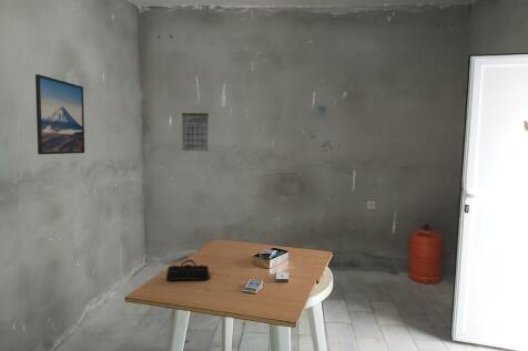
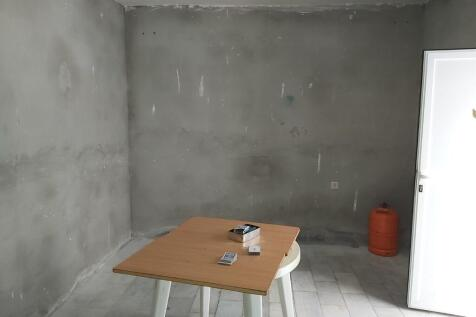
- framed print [34,73,85,155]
- calendar [181,109,210,152]
- pencil case [165,259,211,282]
